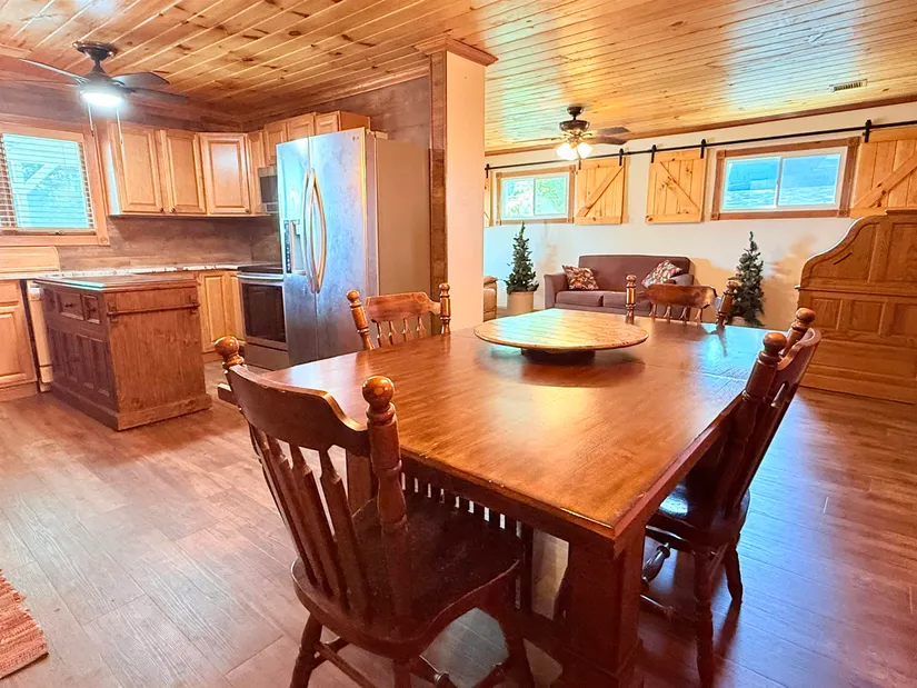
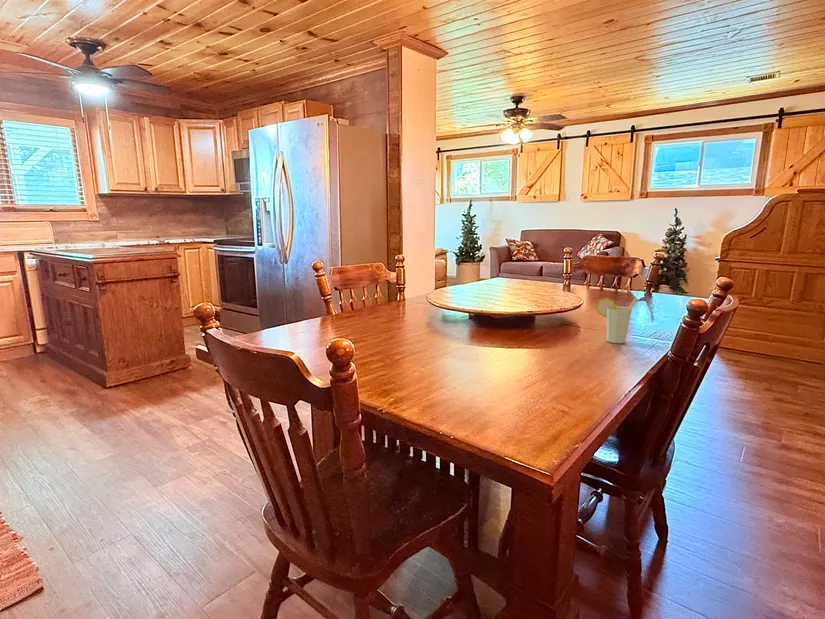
+ cup [595,297,638,344]
